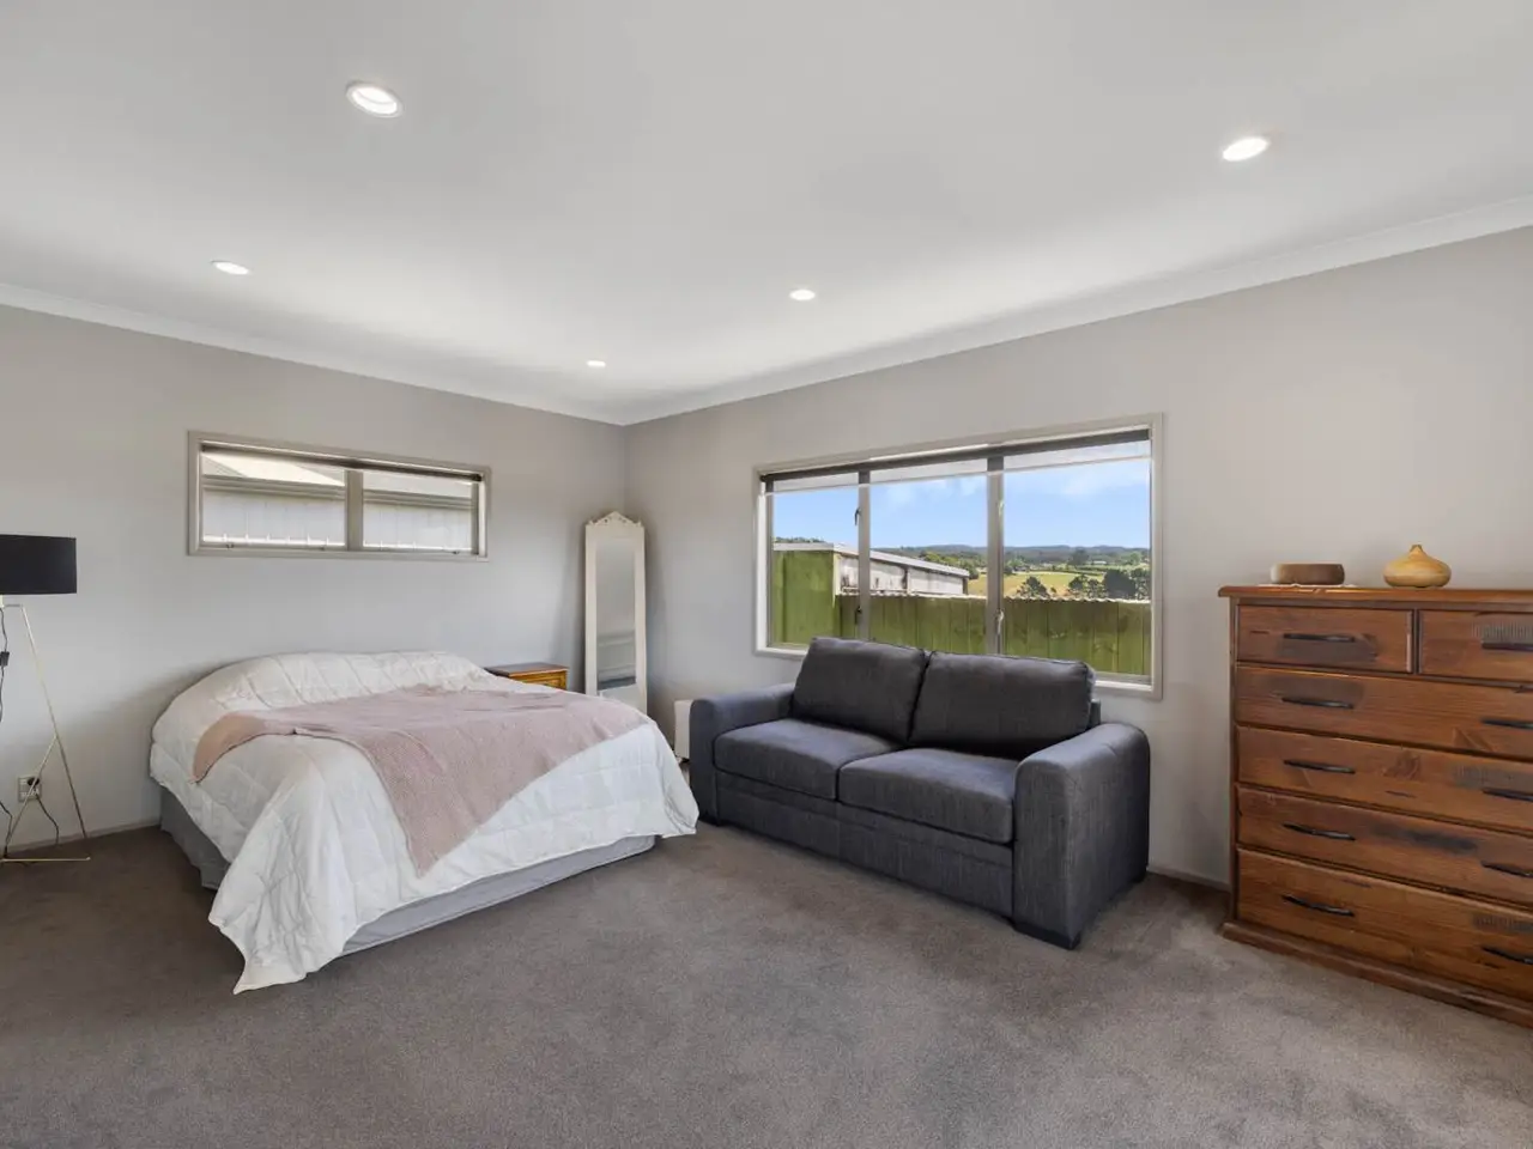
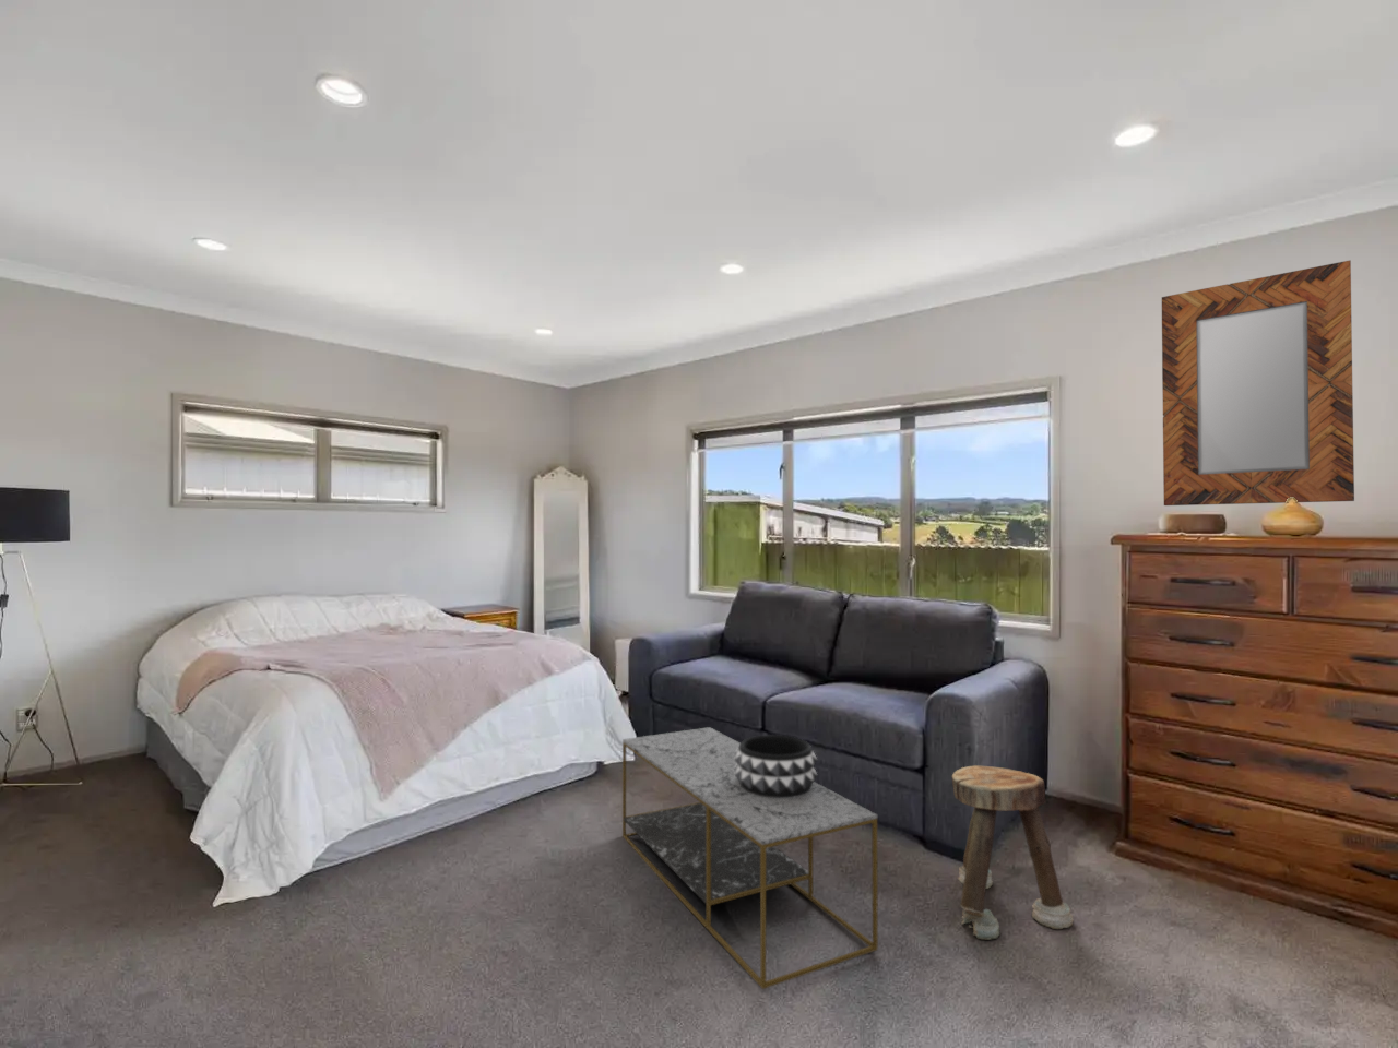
+ coffee table [622,725,880,990]
+ home mirror [1161,259,1355,506]
+ decorative bowl [734,733,819,797]
+ stool [951,764,1073,941]
